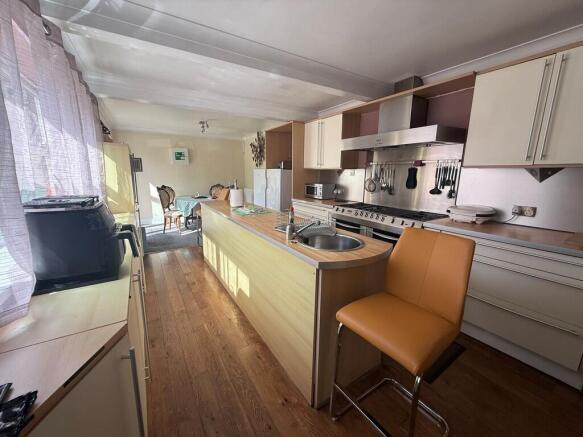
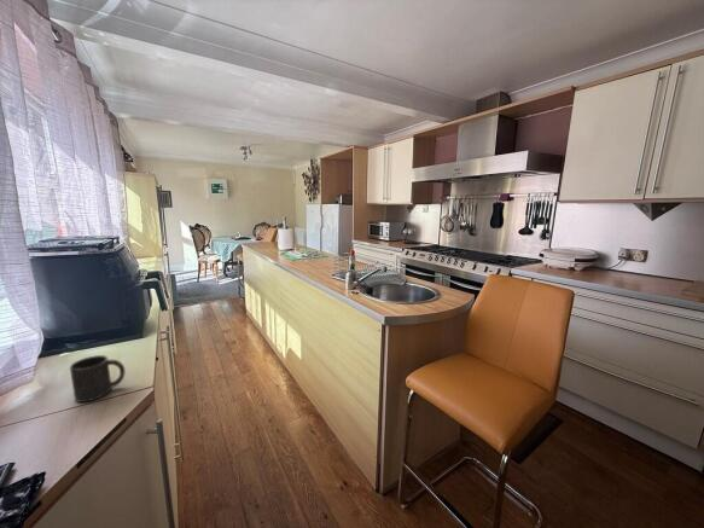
+ mug [69,354,127,404]
